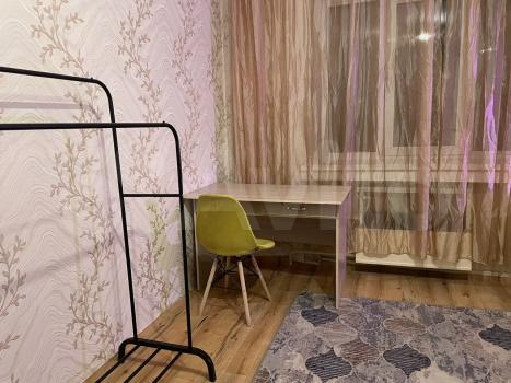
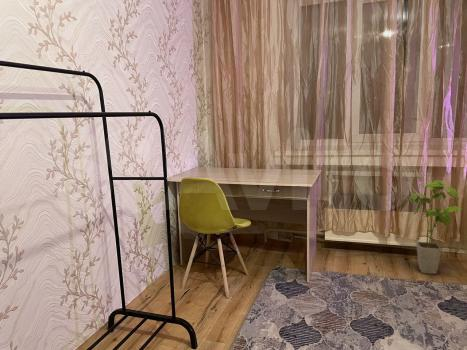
+ house plant [408,179,465,275]
